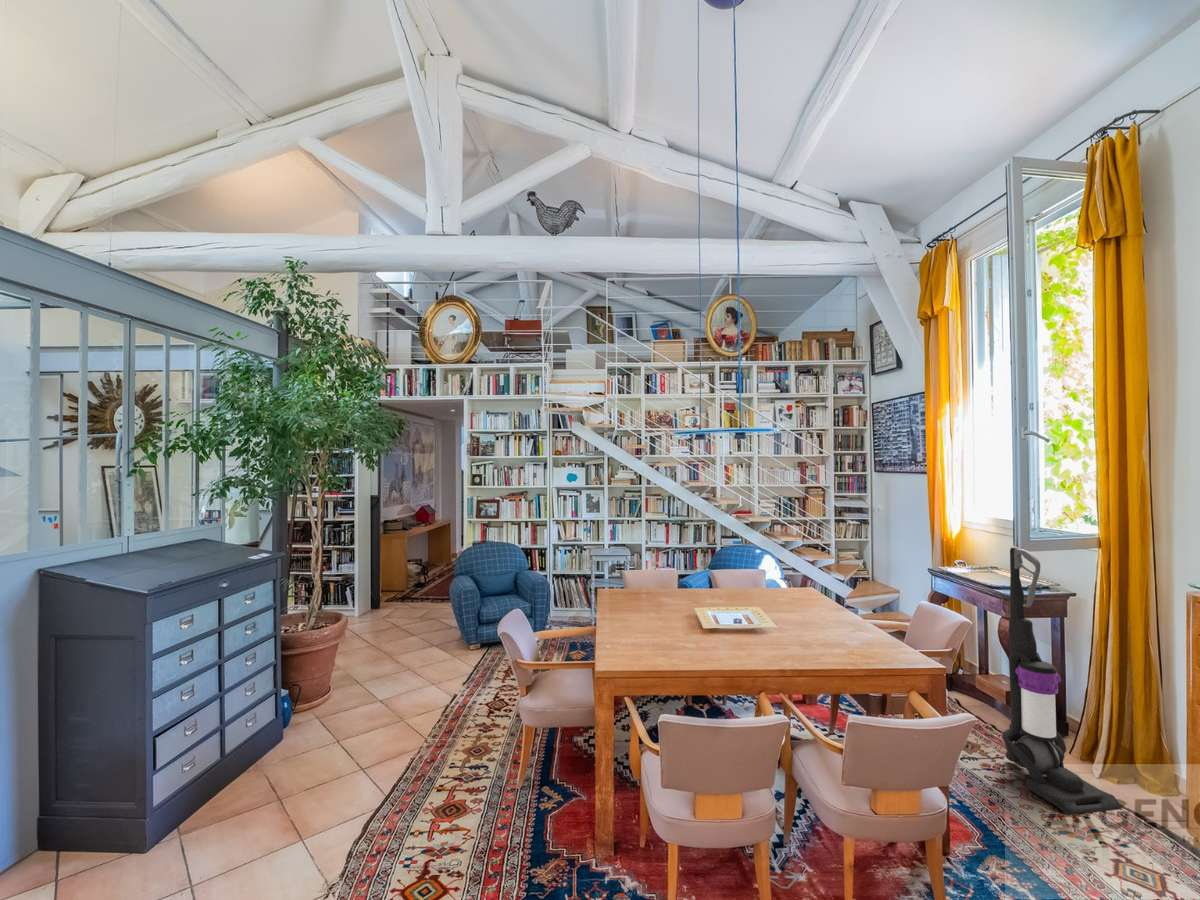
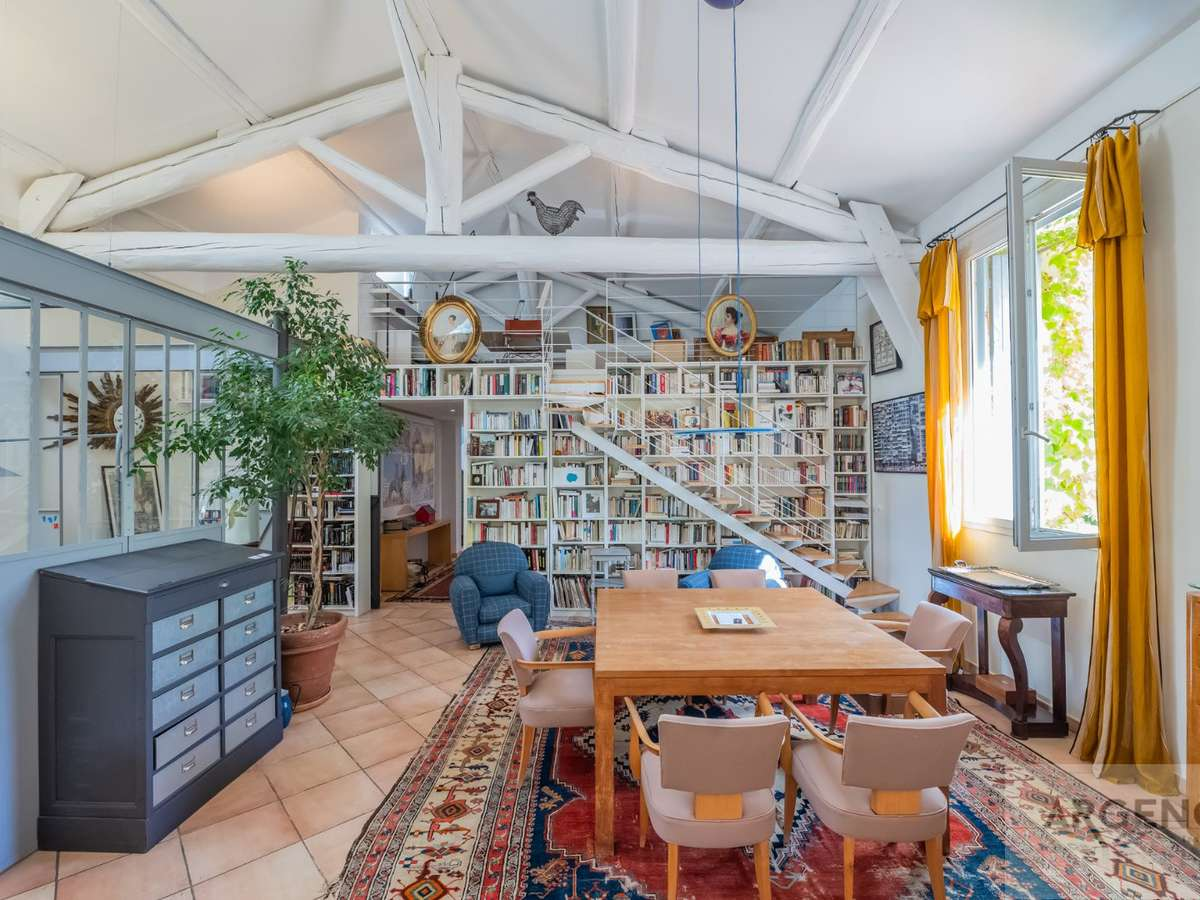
- vacuum cleaner [1001,546,1123,816]
